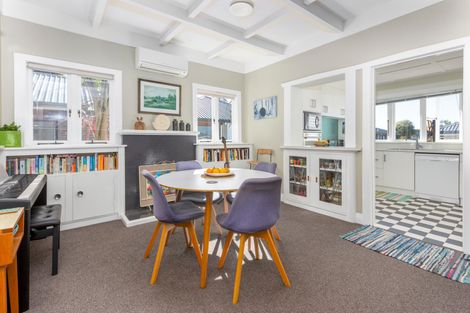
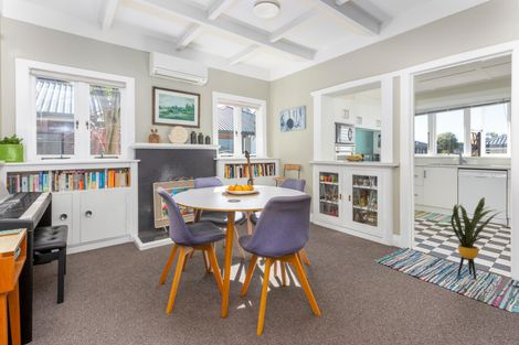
+ house plant [437,196,507,281]
